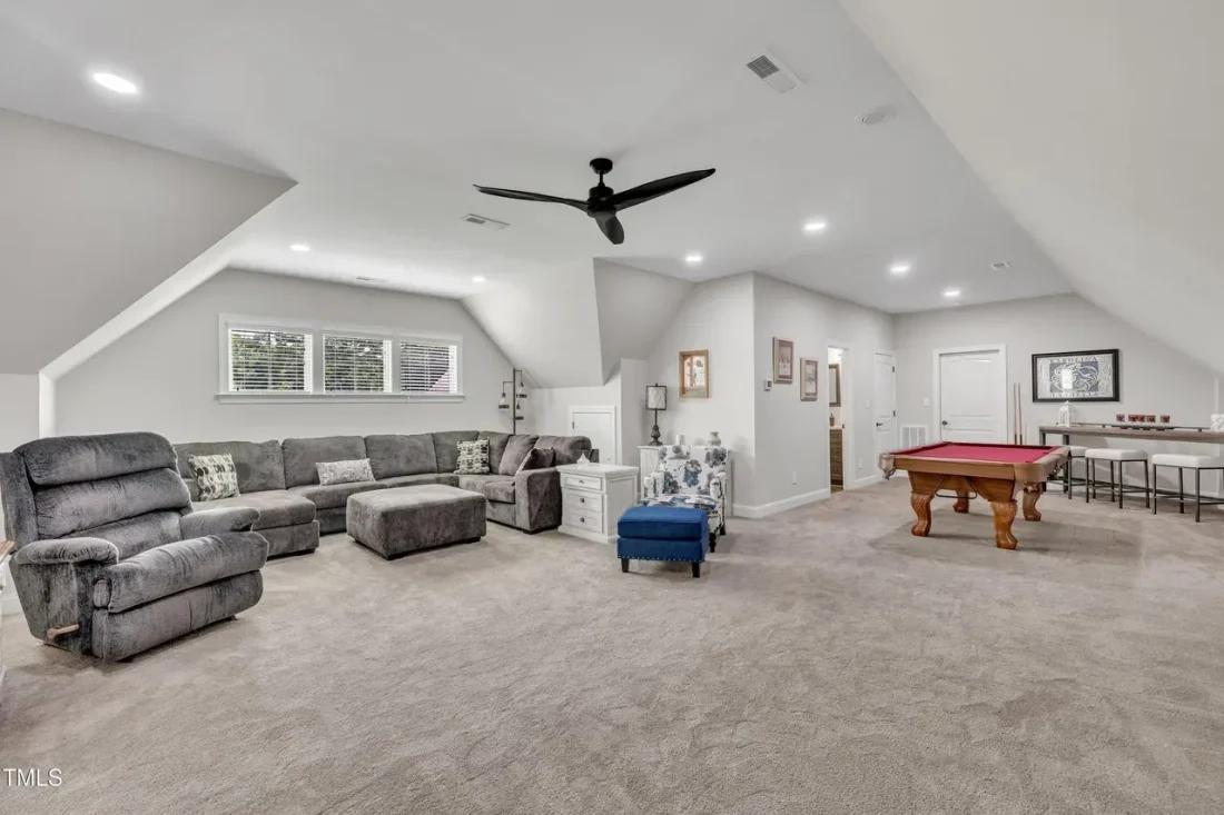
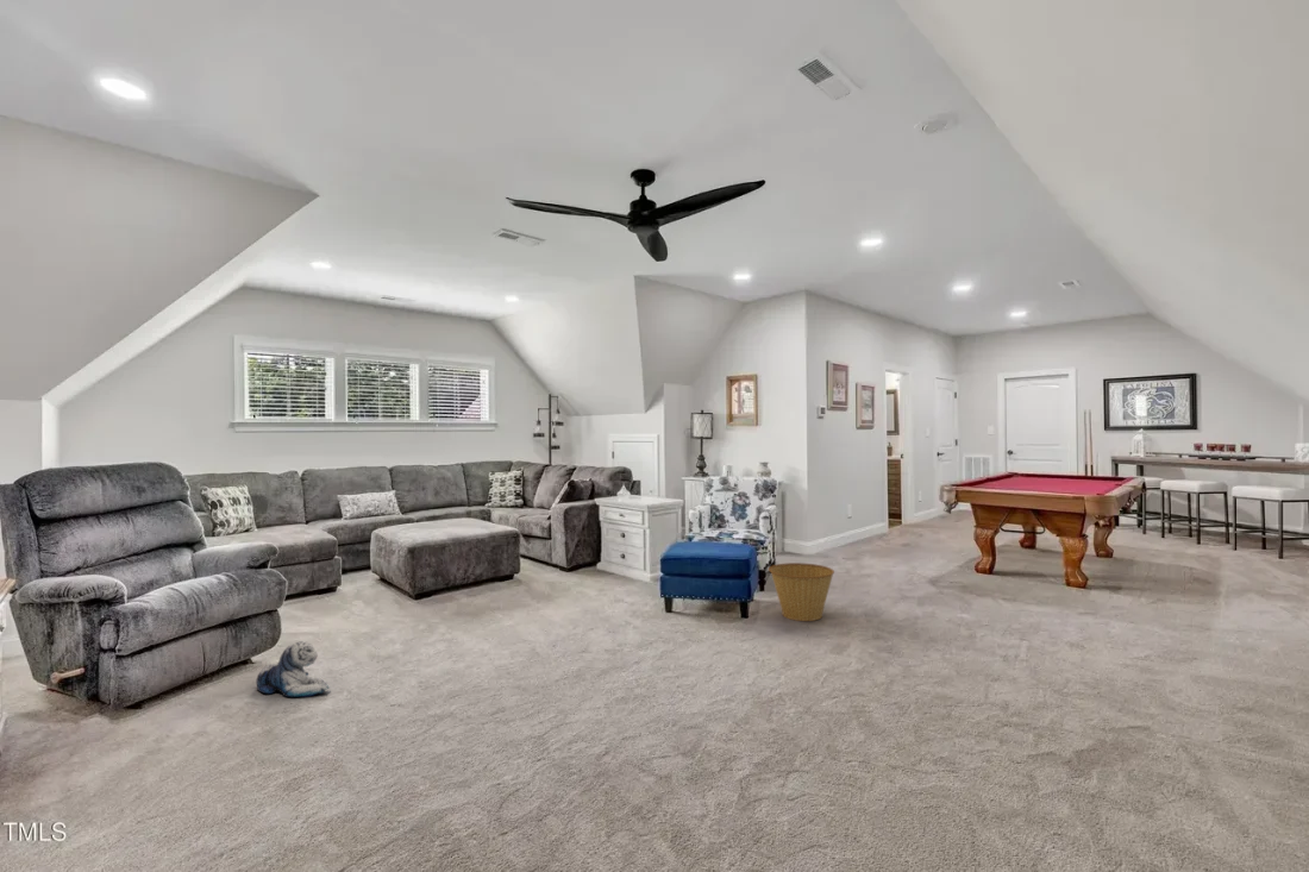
+ plush toy [255,640,331,698]
+ basket [768,562,835,622]
